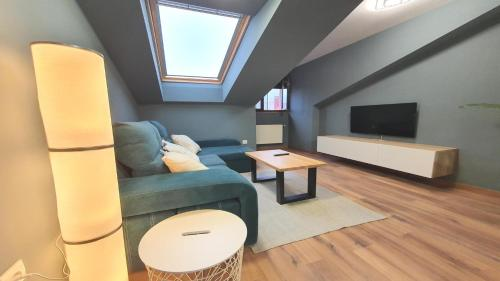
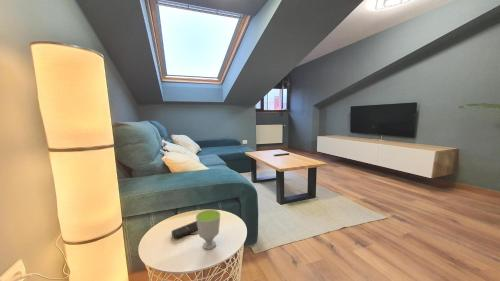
+ cup [195,209,221,250]
+ remote control [171,220,198,239]
